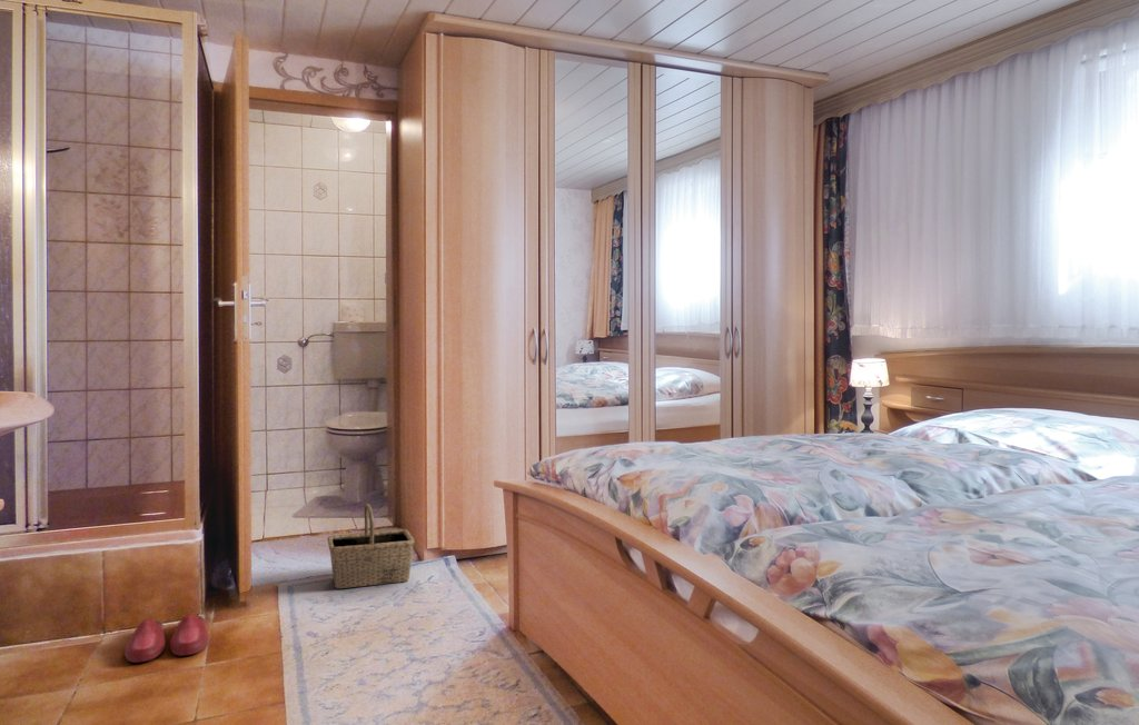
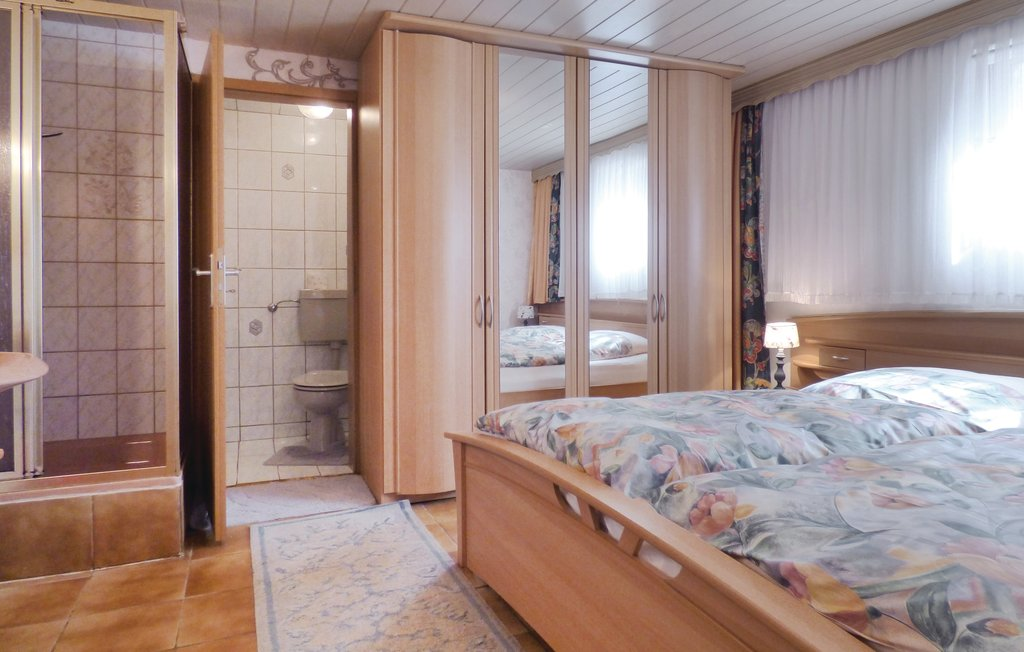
- basket [326,503,415,589]
- slippers [123,614,209,664]
